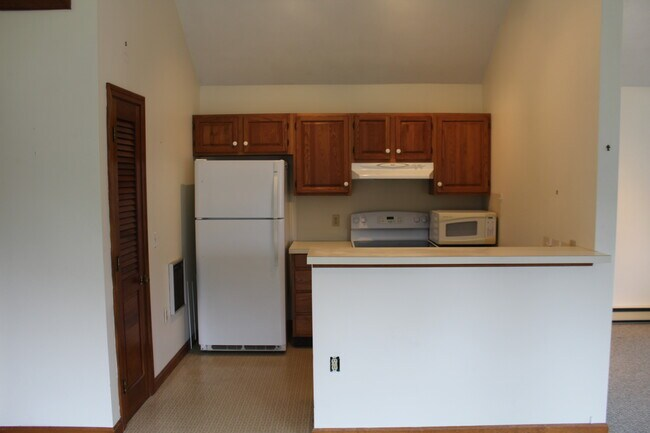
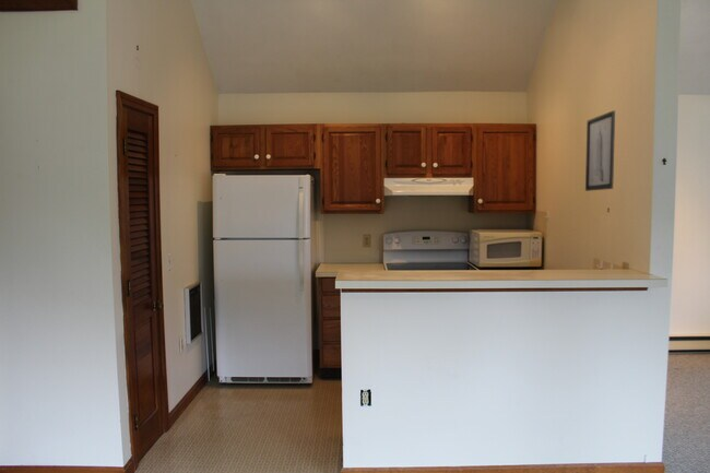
+ wall art [584,109,616,192]
